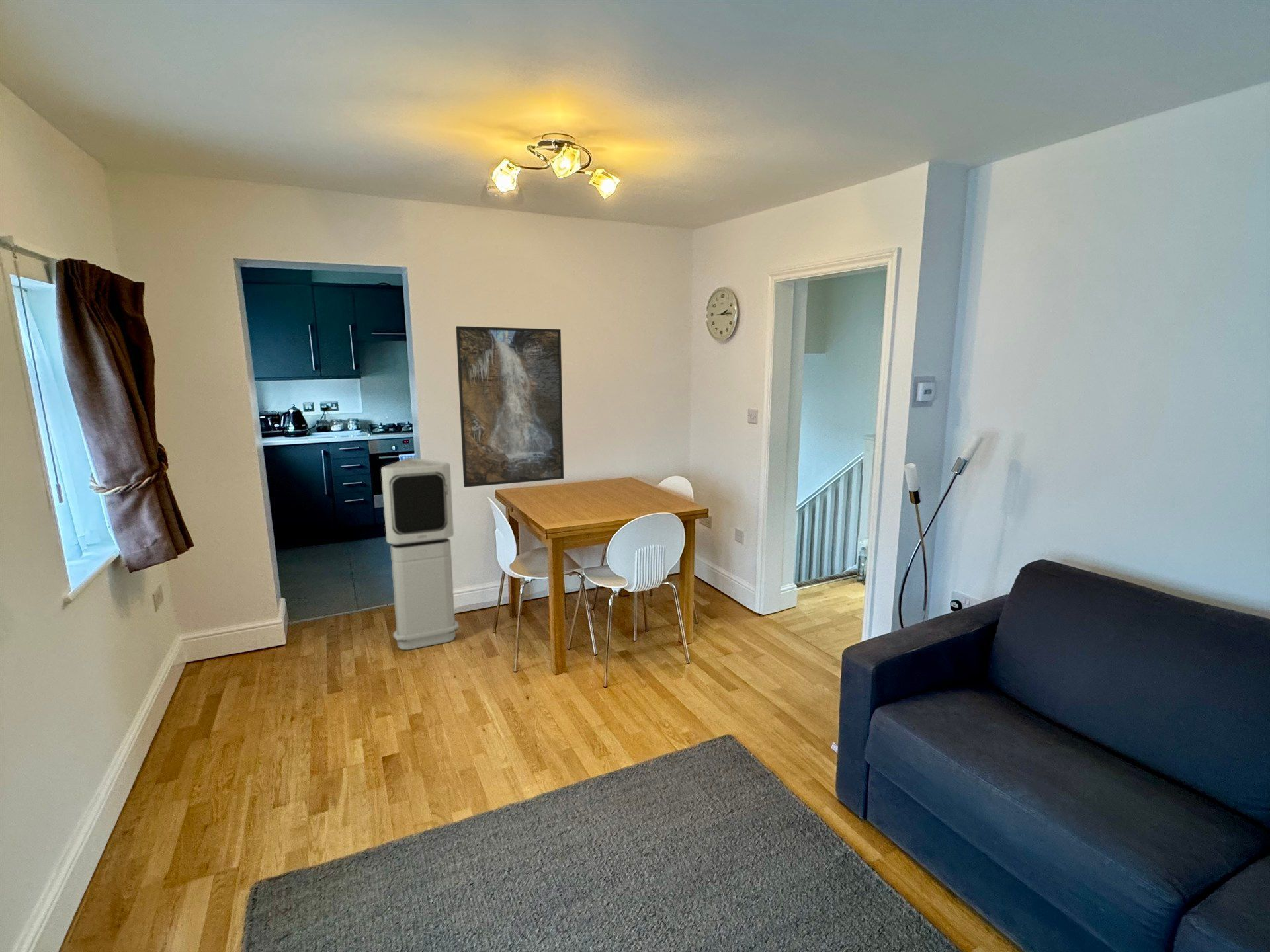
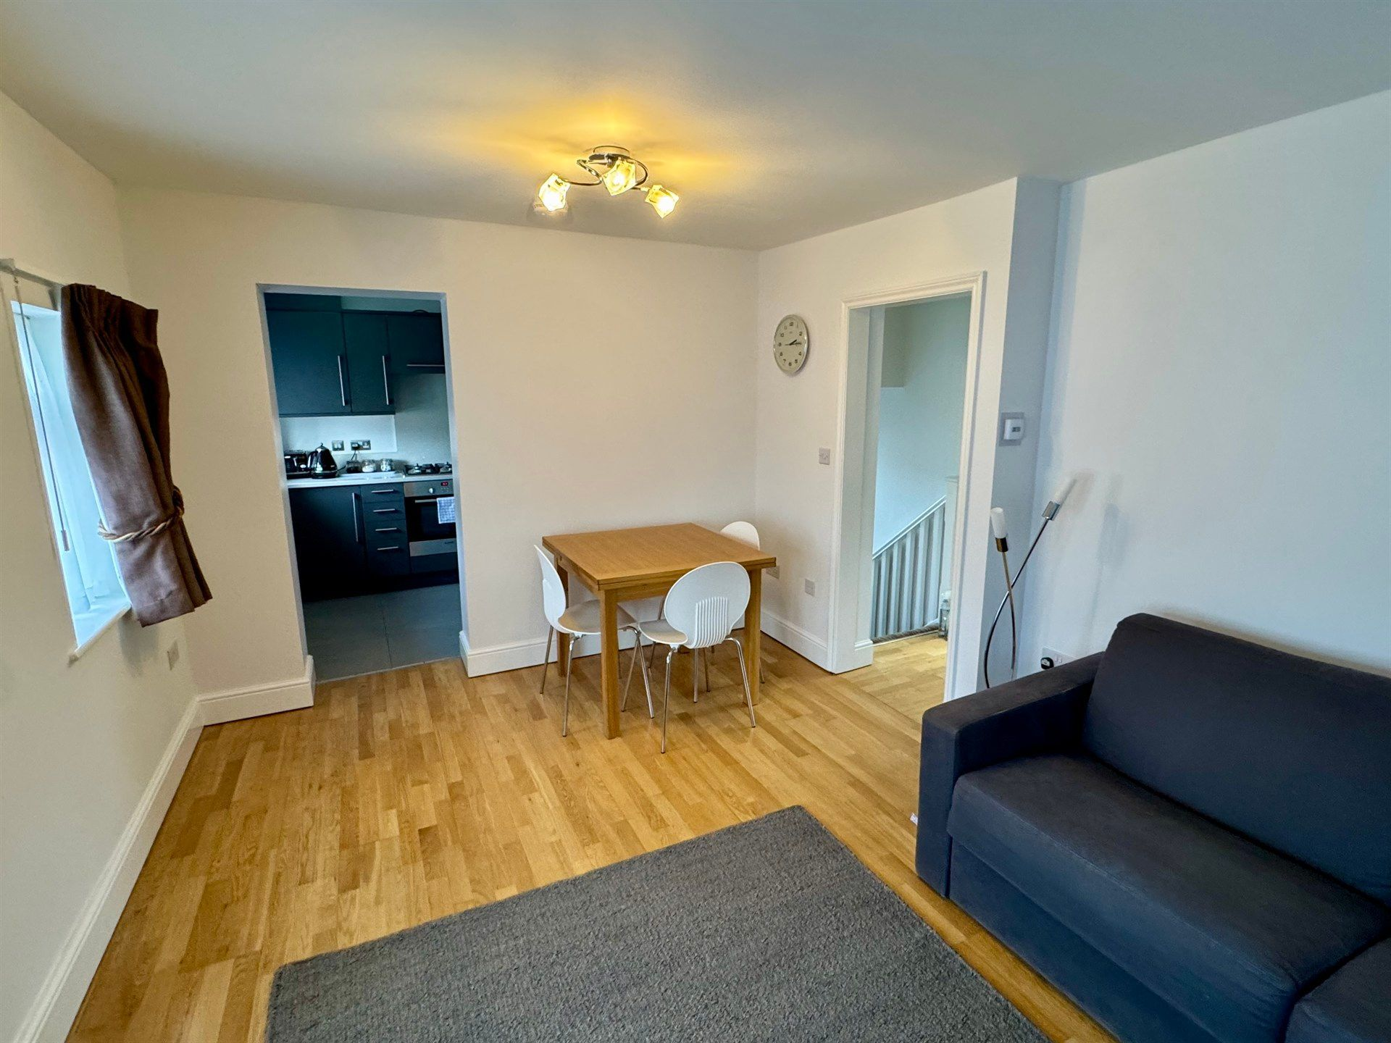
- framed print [455,325,564,488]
- air purifier [380,457,460,651]
